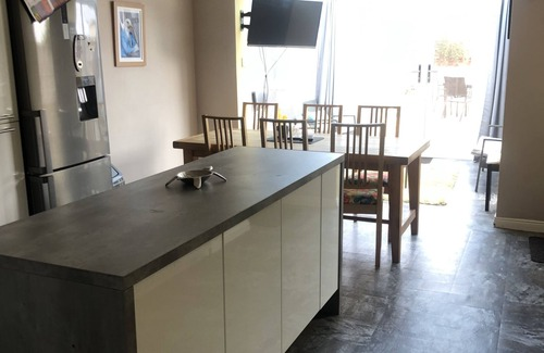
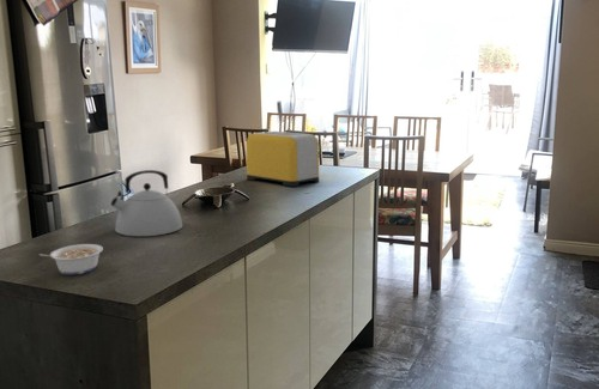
+ legume [38,243,104,275]
+ toaster [246,130,320,188]
+ kettle [110,169,183,237]
